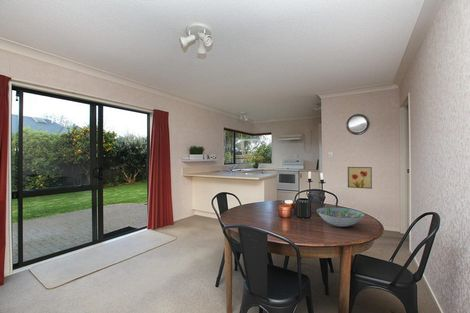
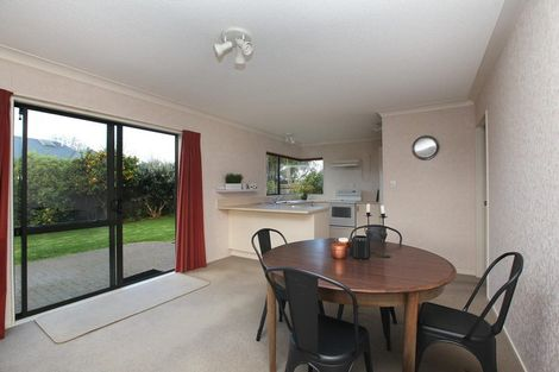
- wall art [347,166,373,190]
- decorative bowl [315,206,366,228]
